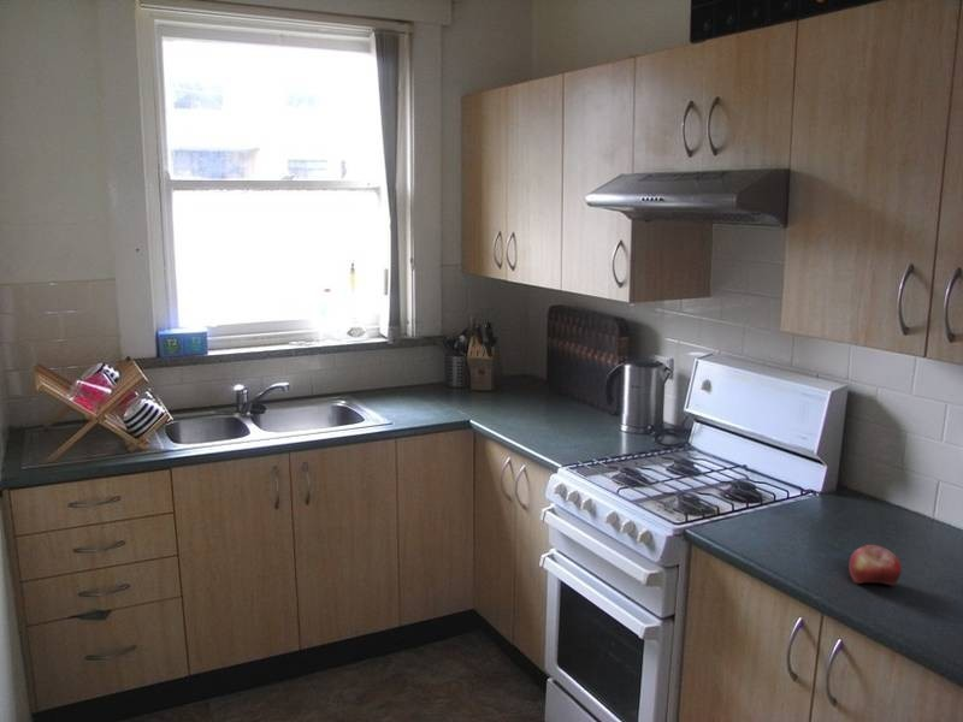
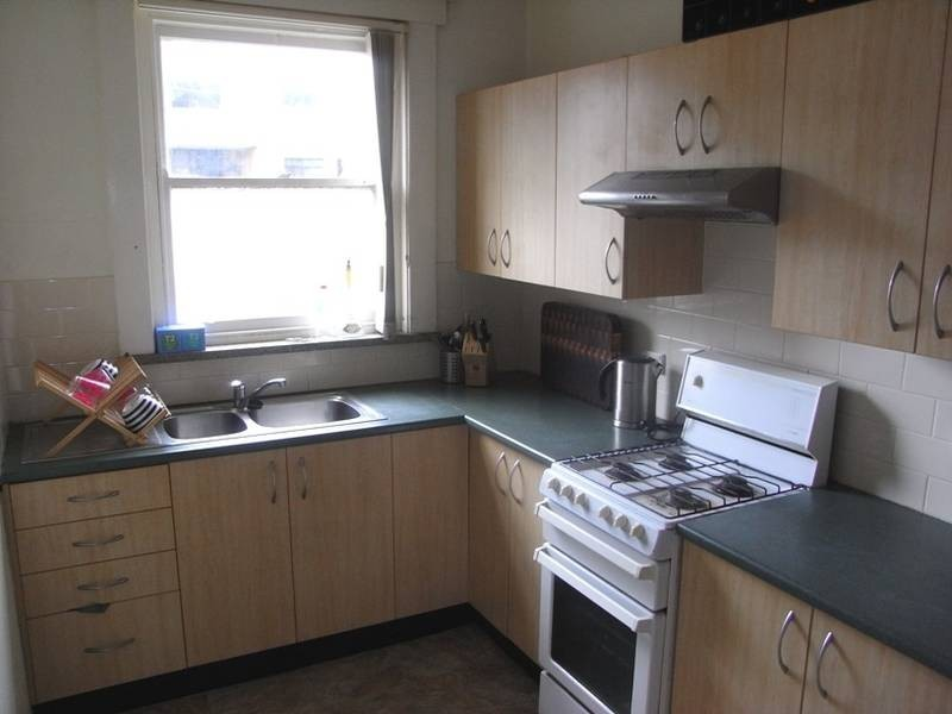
- fruit [849,544,903,586]
